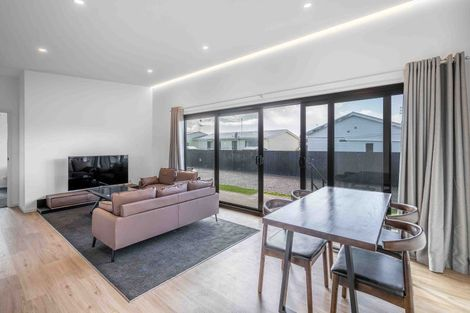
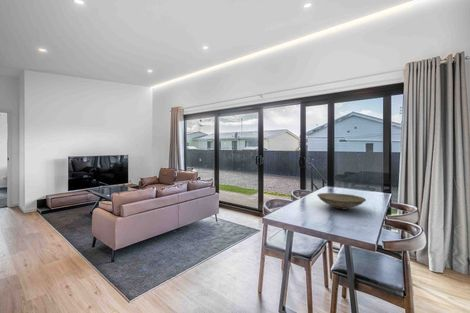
+ decorative bowl [316,192,367,211]
